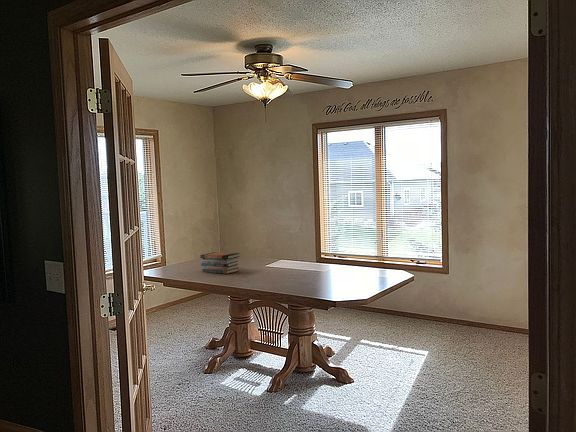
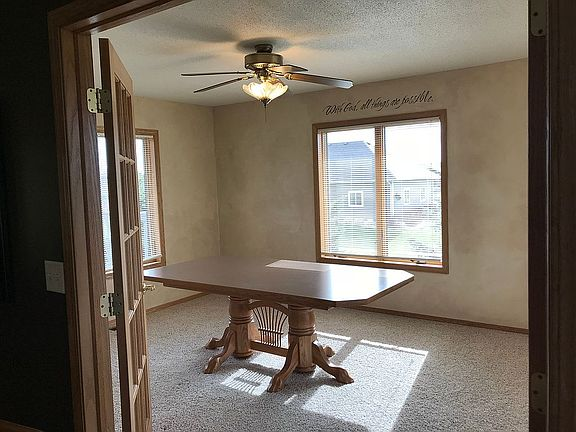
- book stack [199,251,241,275]
